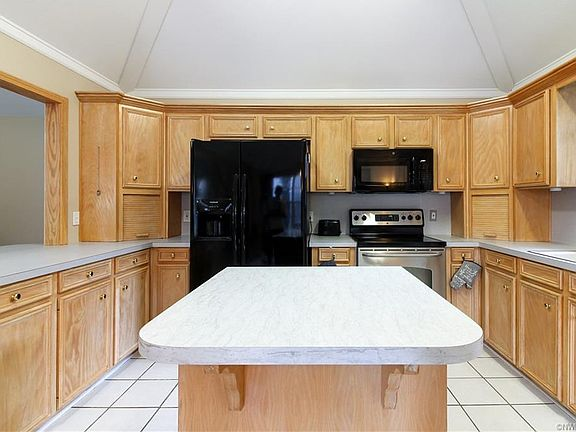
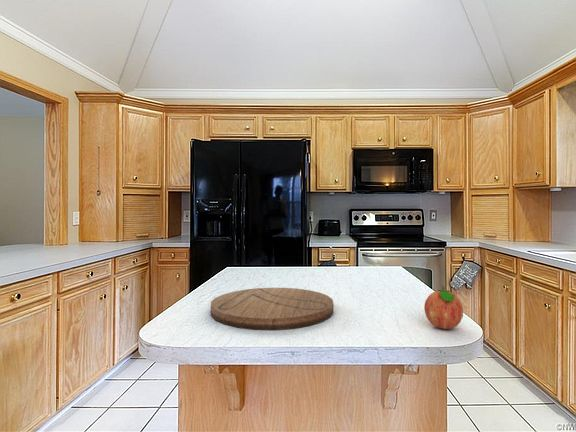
+ cutting board [210,287,335,331]
+ fruit [423,285,464,330]
